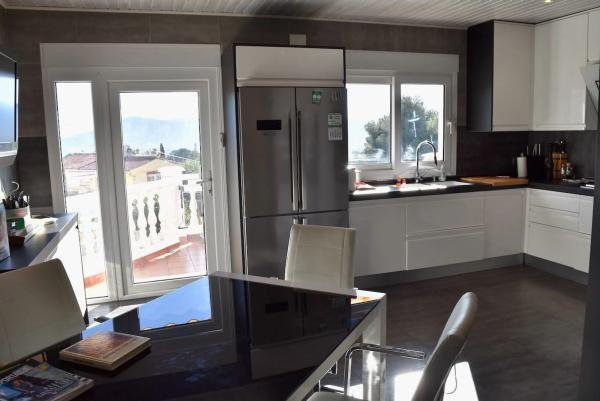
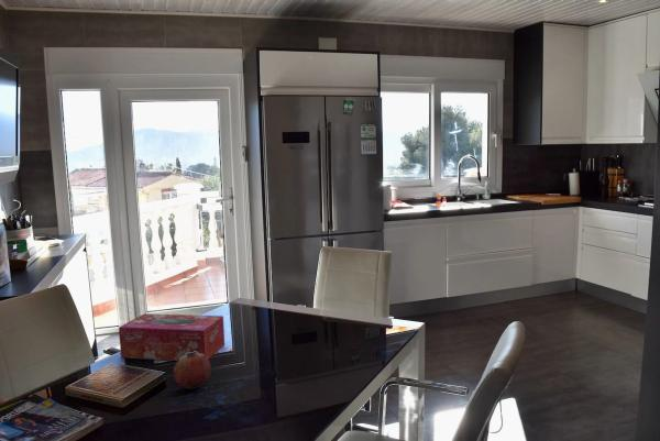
+ tissue box [118,312,226,362]
+ fruit [173,351,212,390]
